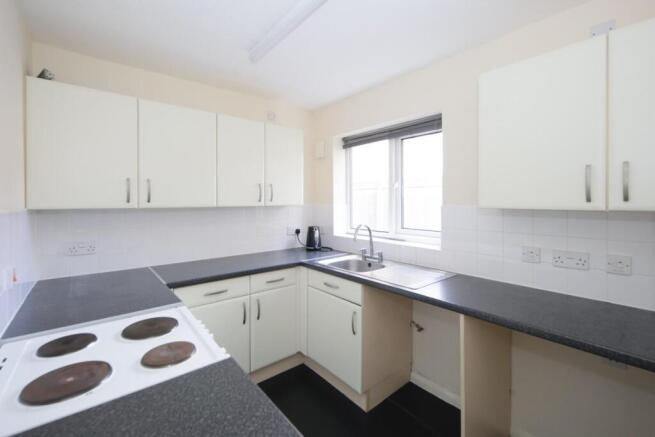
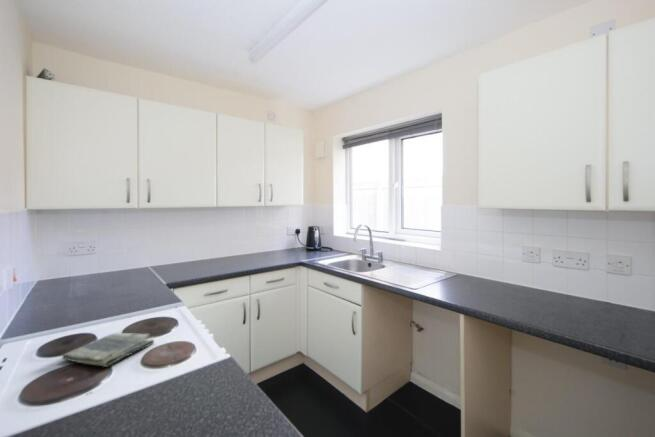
+ dish towel [61,332,155,368]
